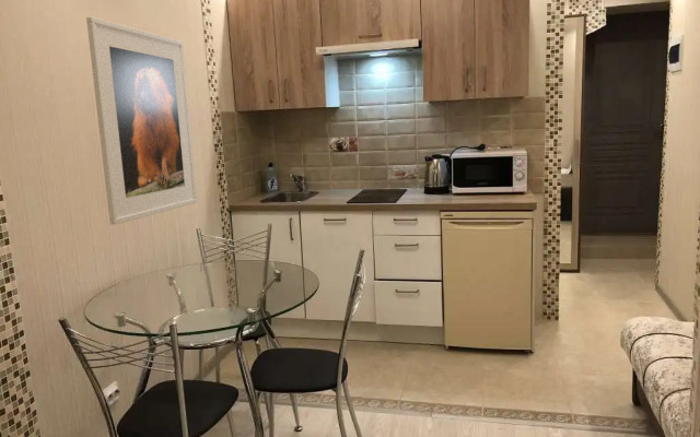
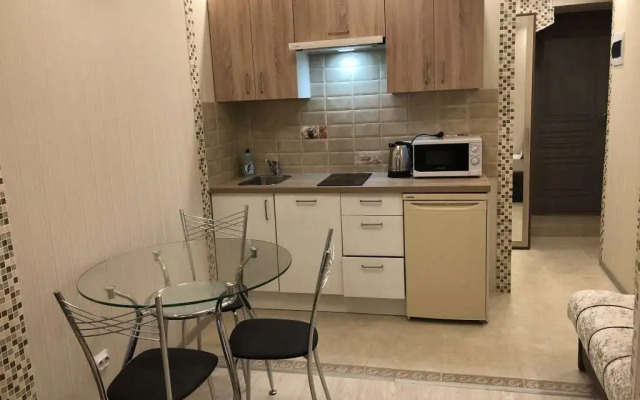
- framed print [85,15,198,226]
